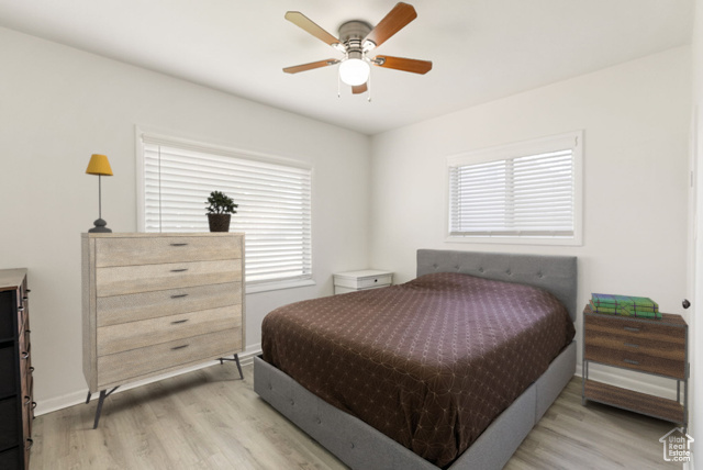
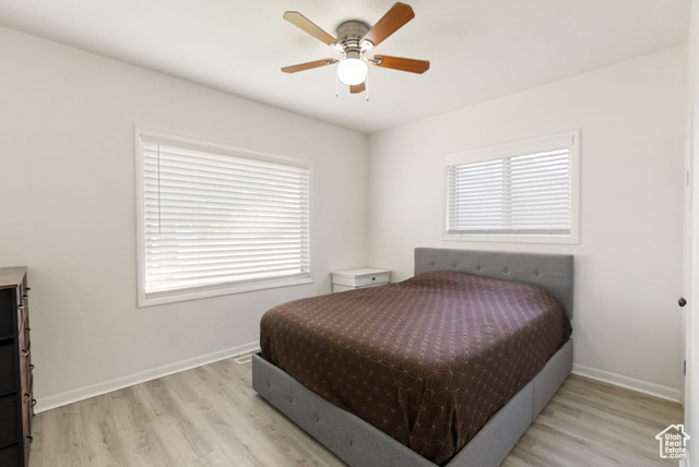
- nightstand [581,303,690,435]
- potted plant [203,190,239,233]
- table lamp [85,153,114,233]
- stack of books [588,292,661,320]
- dresser [80,231,247,430]
